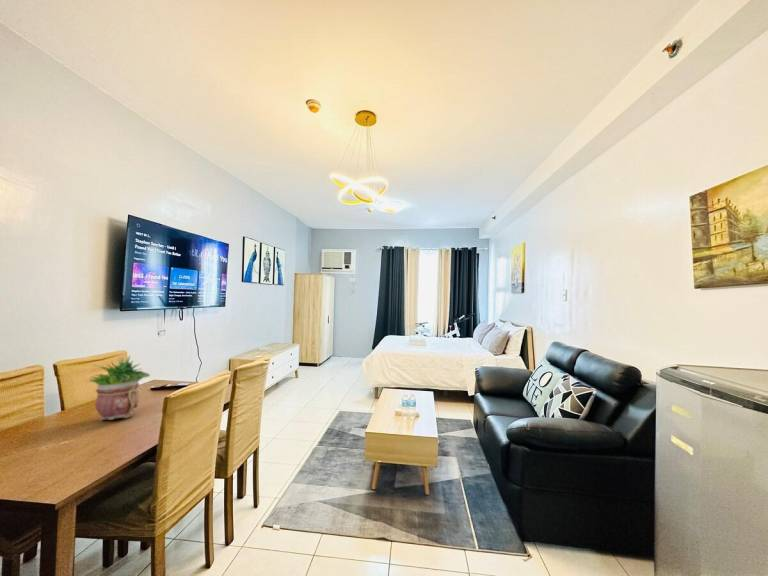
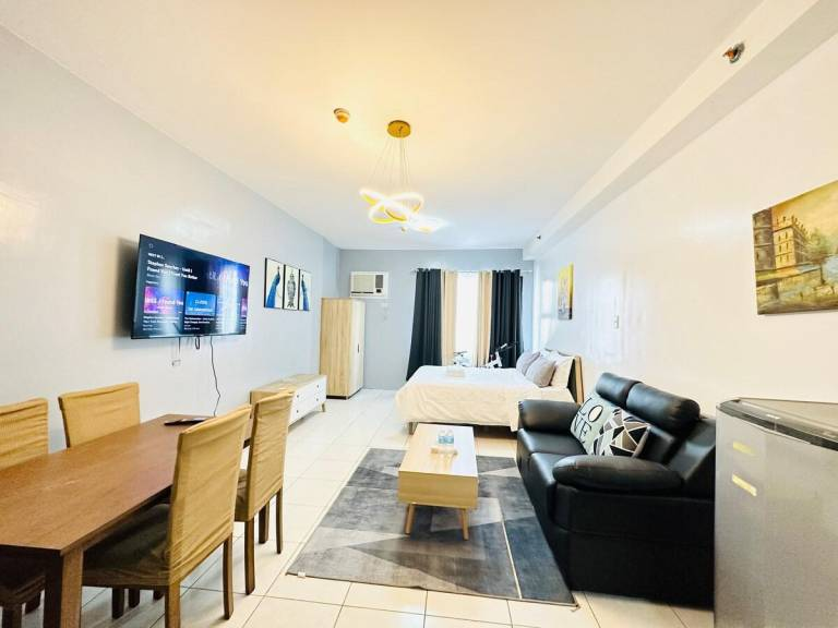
- potted plant [88,354,151,423]
